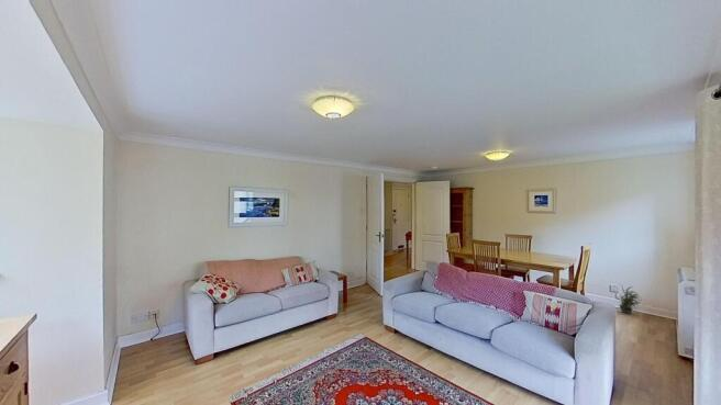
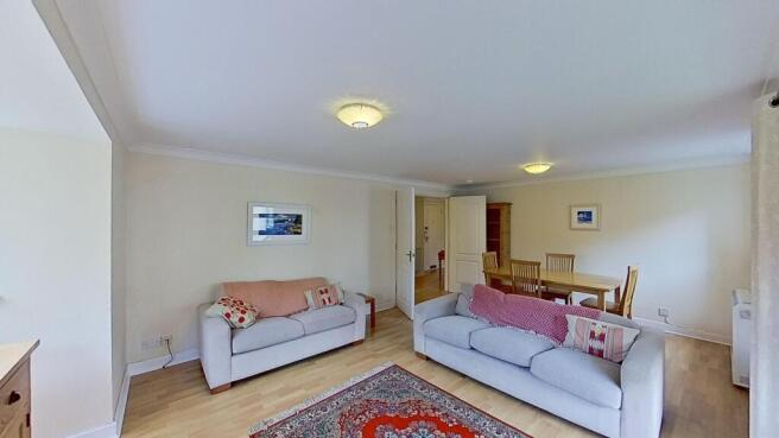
- potted plant [617,283,643,315]
